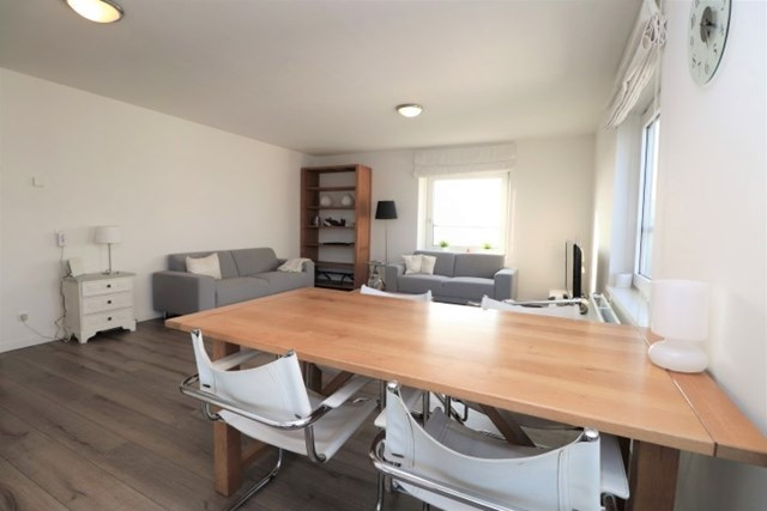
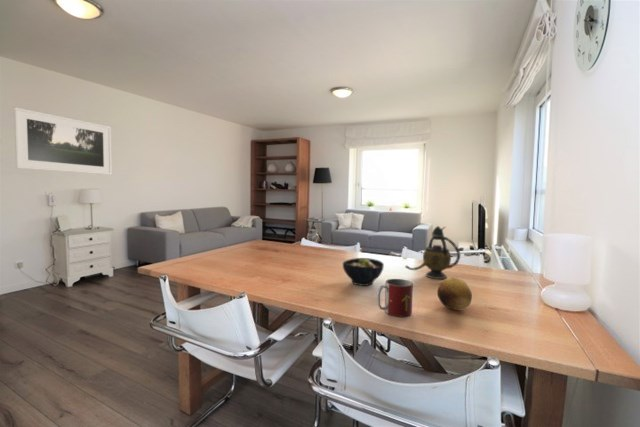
+ fruit [436,277,473,311]
+ mug [376,278,414,318]
+ teapot [404,225,461,280]
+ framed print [13,106,113,176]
+ bowl [342,257,385,287]
